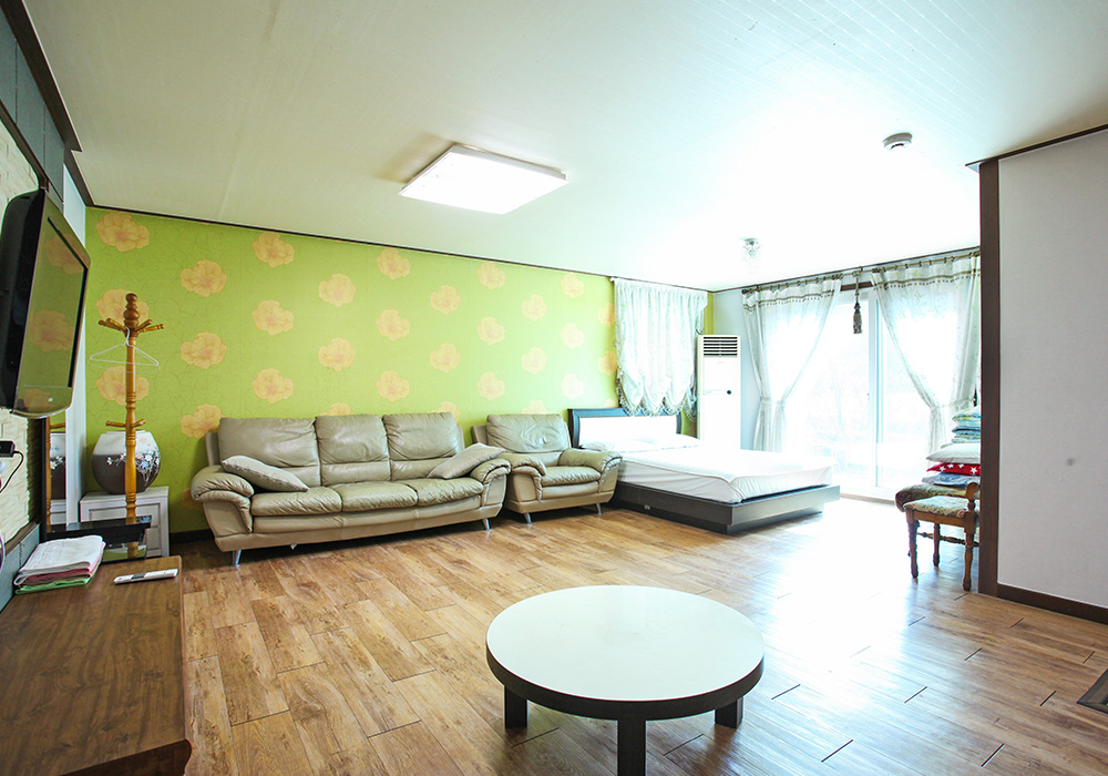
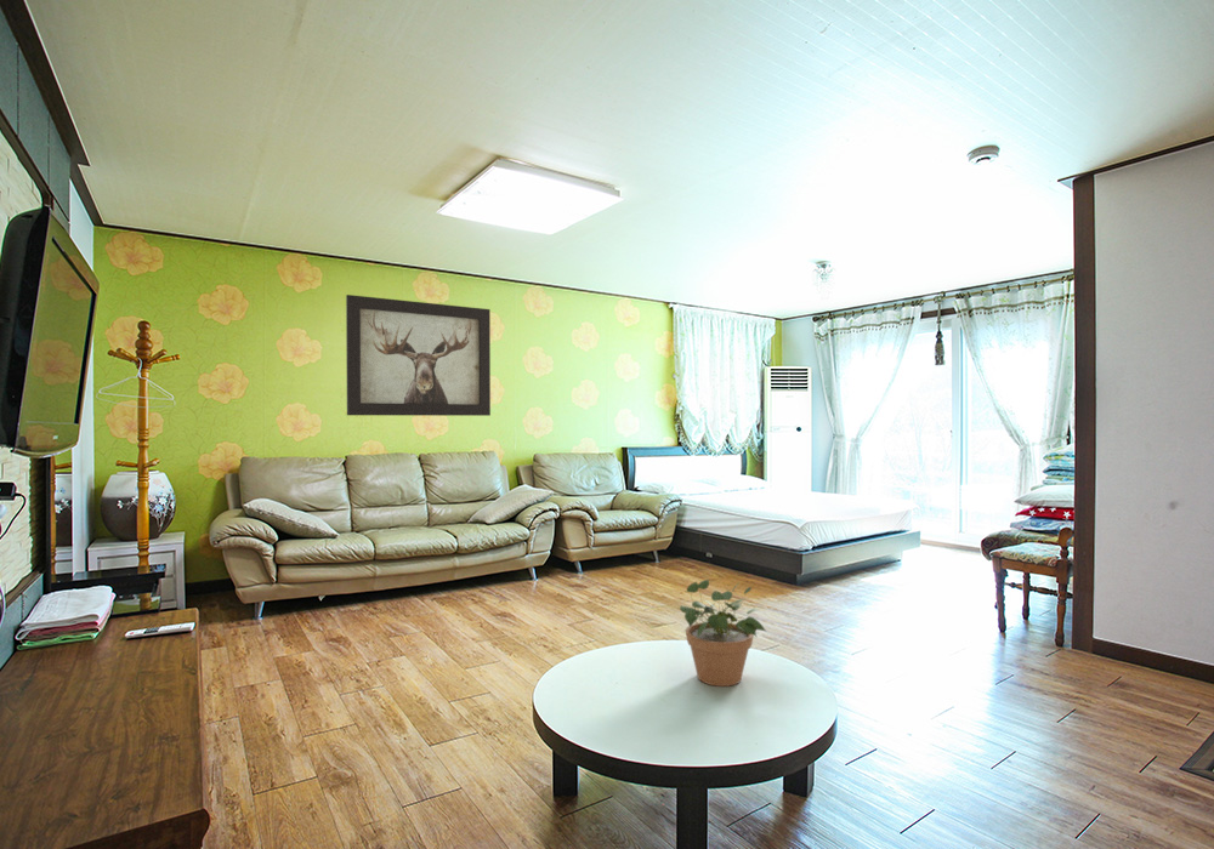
+ potted plant [679,579,767,688]
+ wall art [345,294,492,417]
